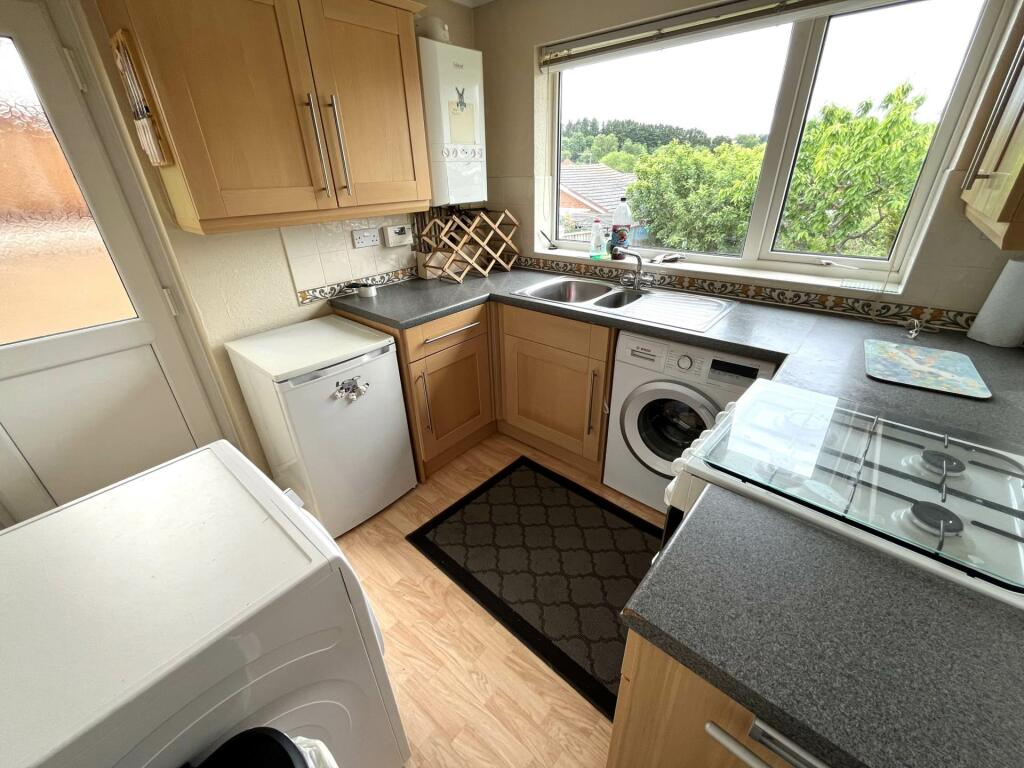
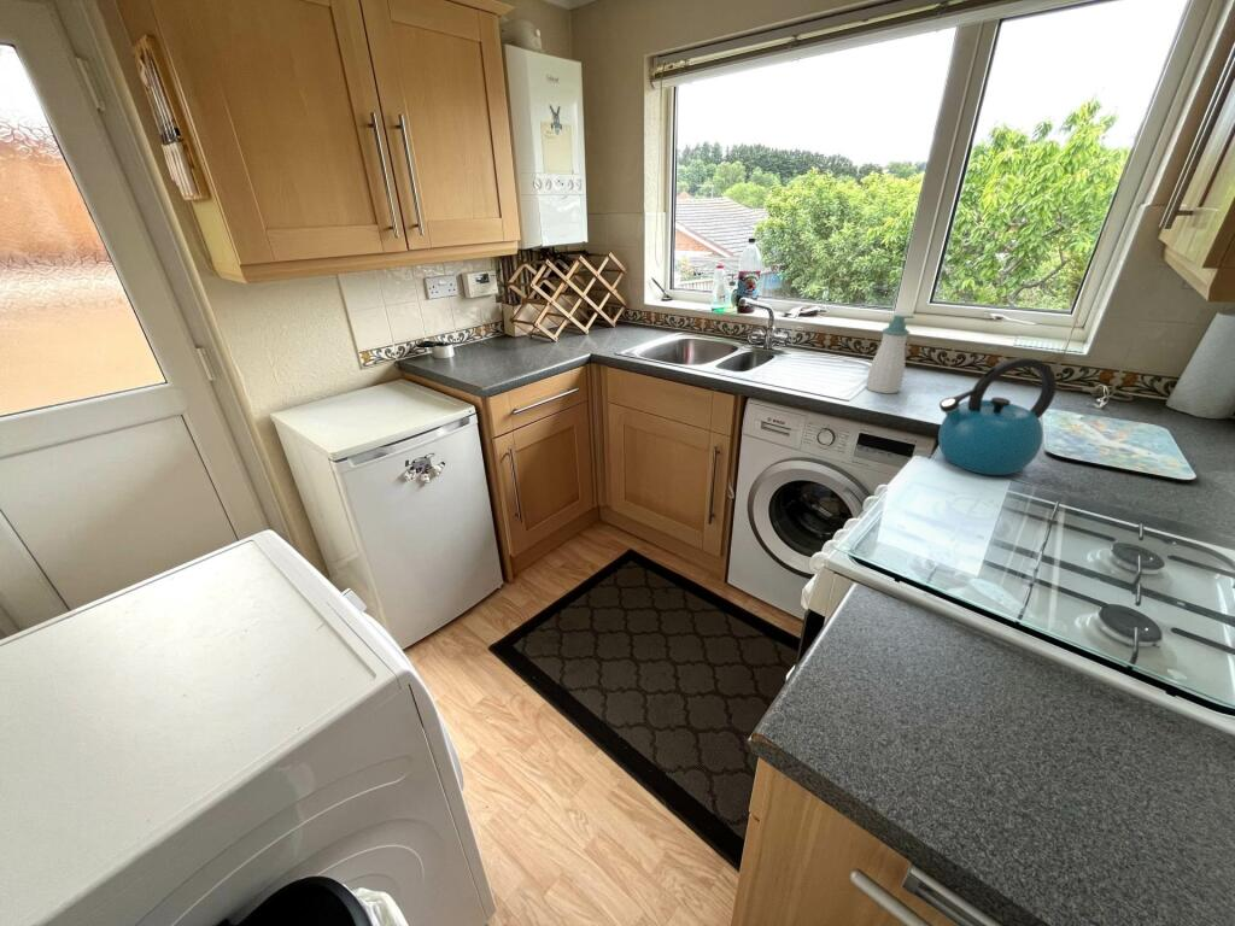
+ soap bottle [865,313,915,394]
+ kettle [937,357,1058,476]
